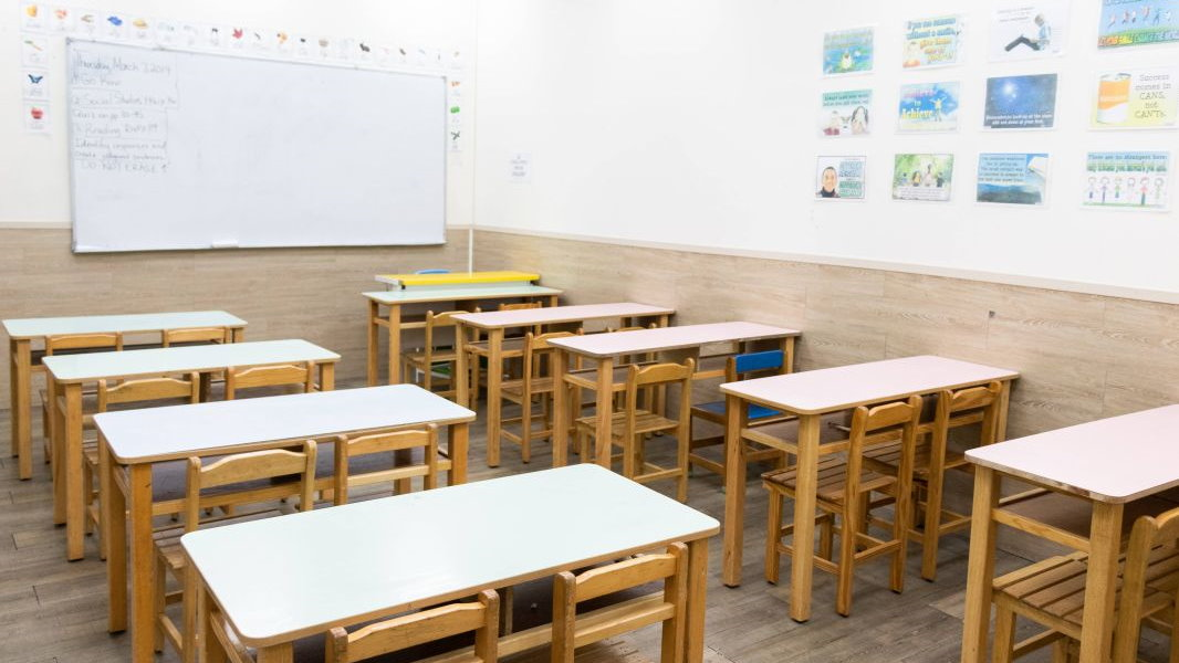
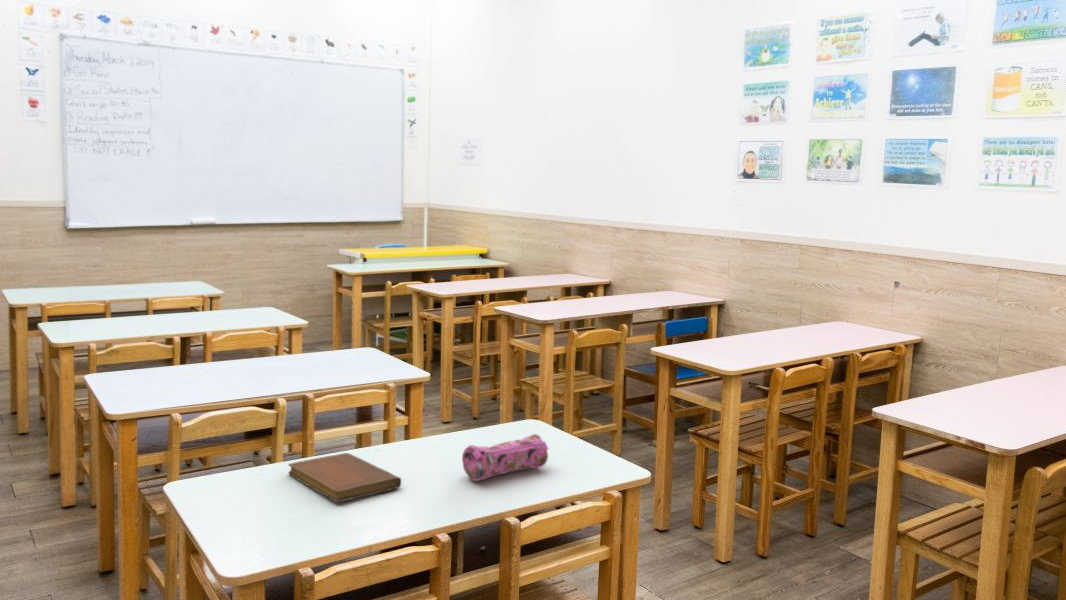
+ notebook [287,452,402,503]
+ pencil case [461,433,549,482]
